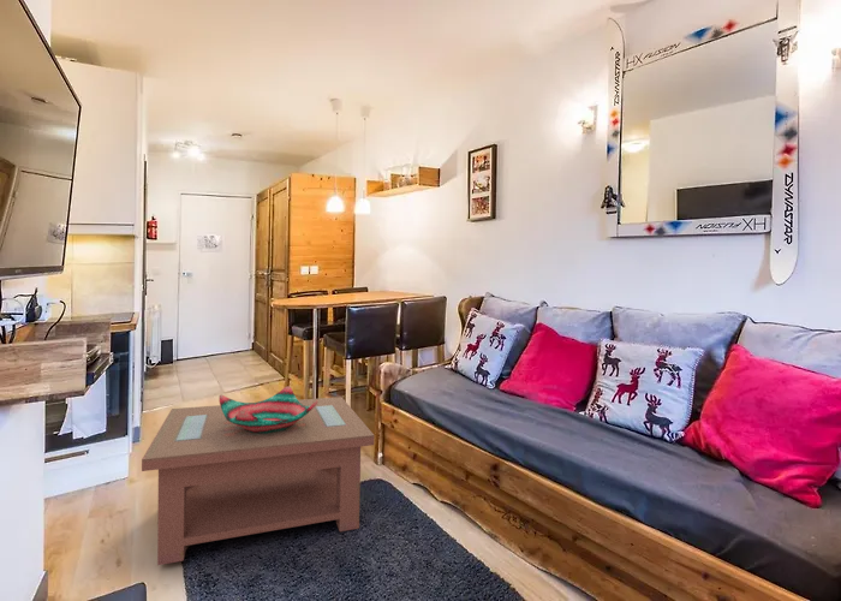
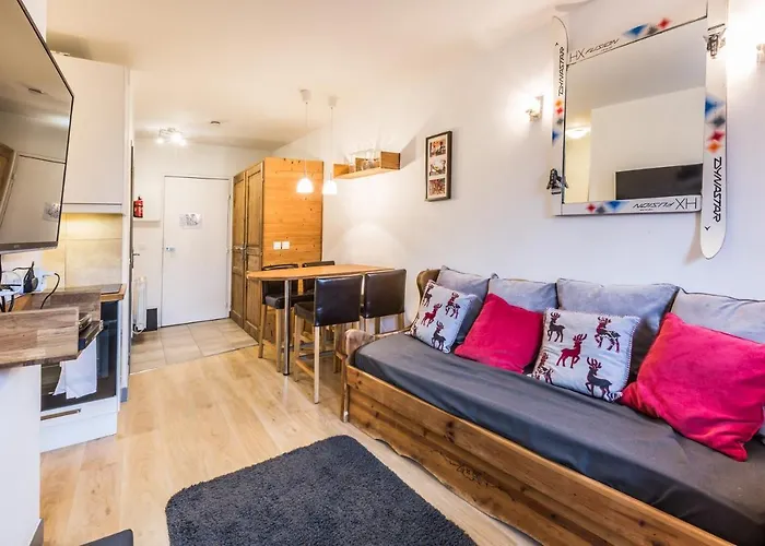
- decorative bowl [219,385,317,434]
- coffee table [141,395,375,566]
